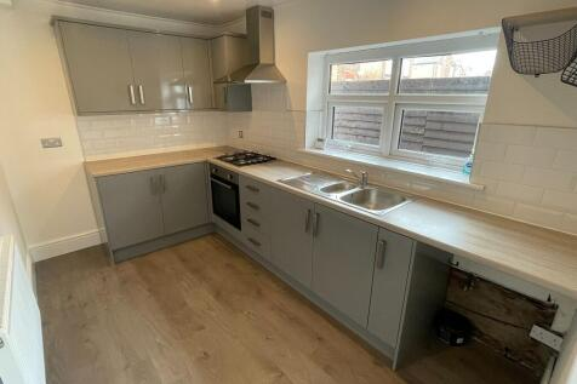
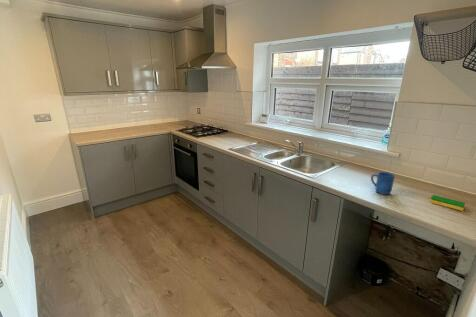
+ dish sponge [429,194,466,212]
+ mug [370,171,396,196]
